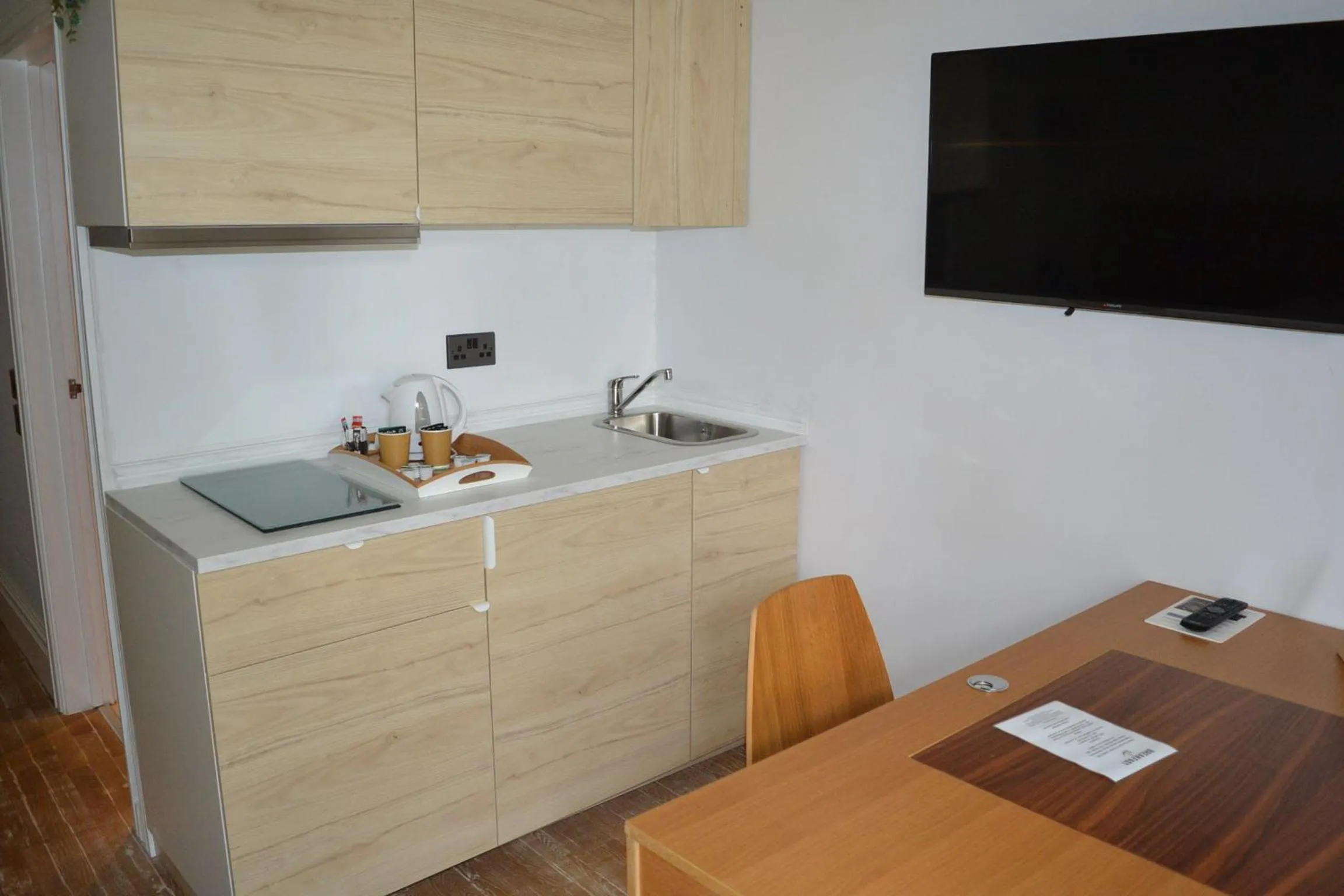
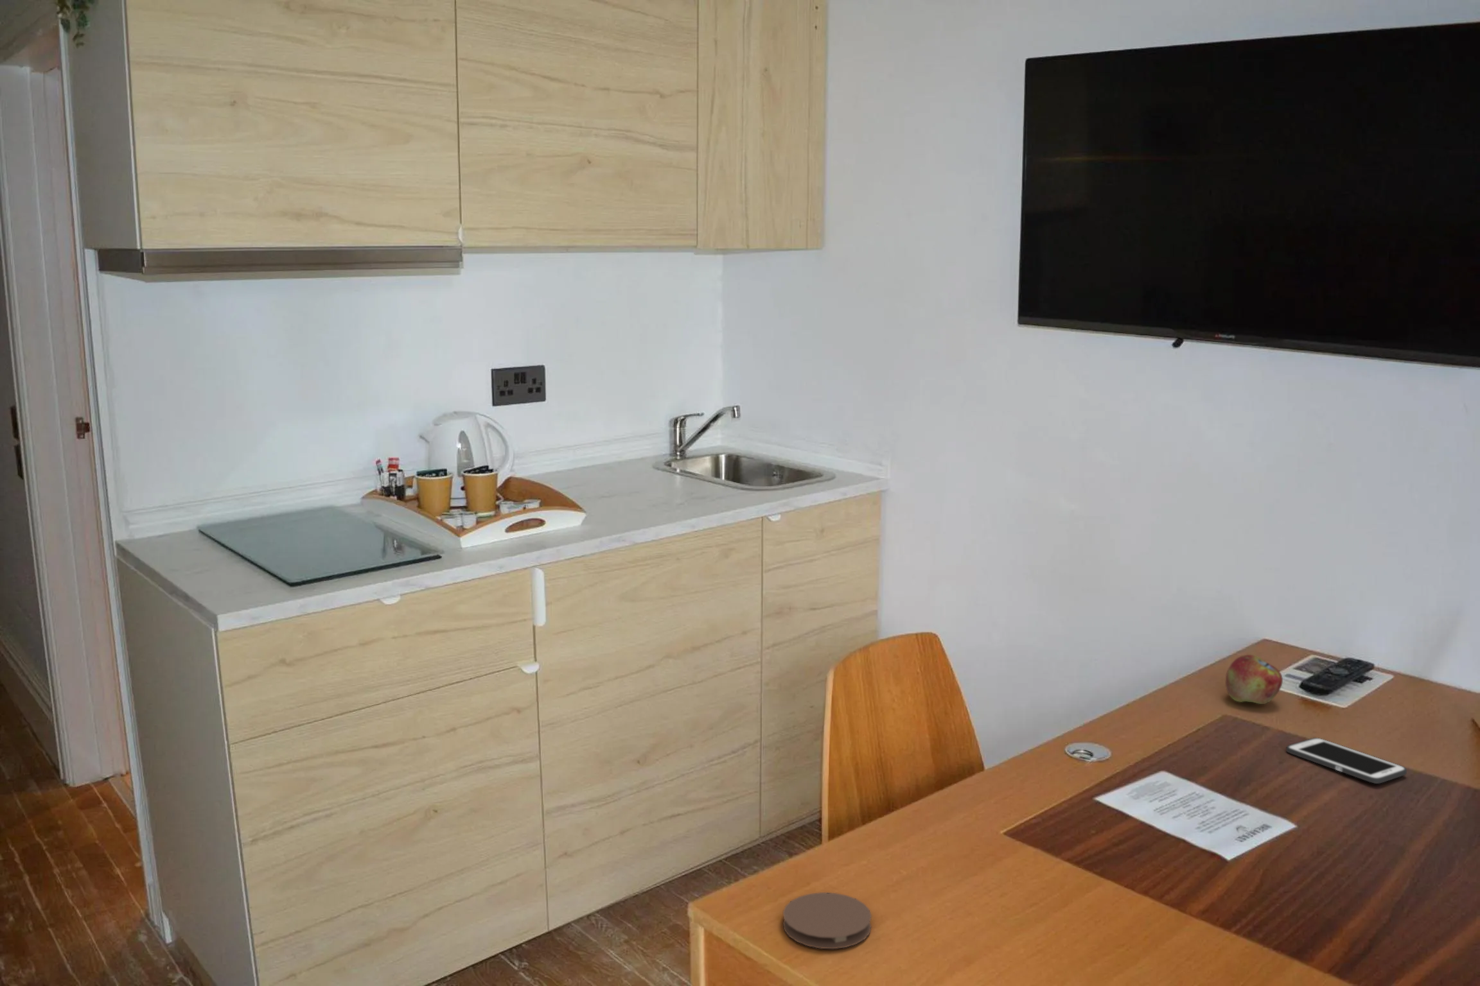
+ coaster [783,891,872,950]
+ fruit [1225,654,1283,705]
+ cell phone [1285,737,1407,785]
